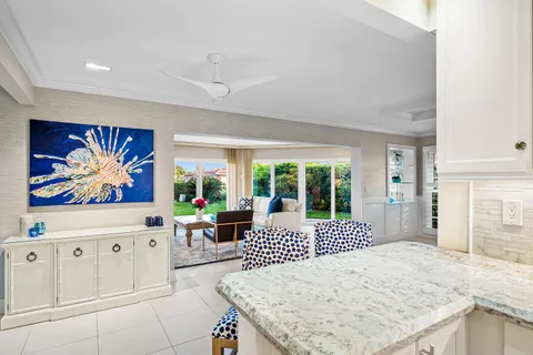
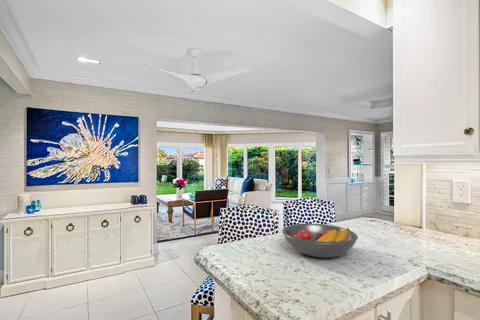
+ fruit bowl [281,223,359,259]
